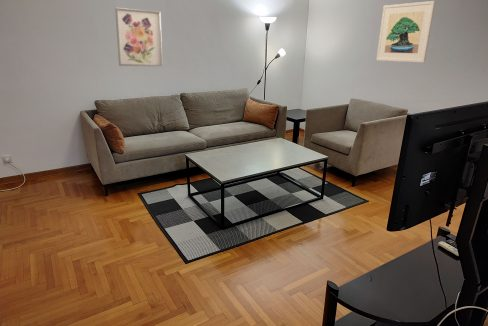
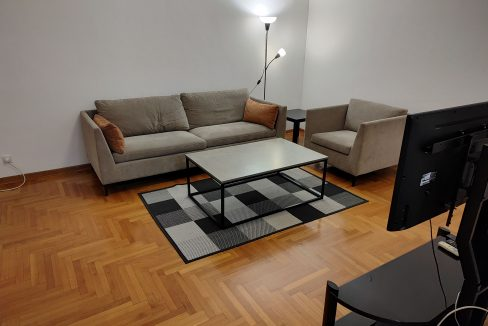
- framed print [376,0,436,64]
- wall art [114,7,163,67]
